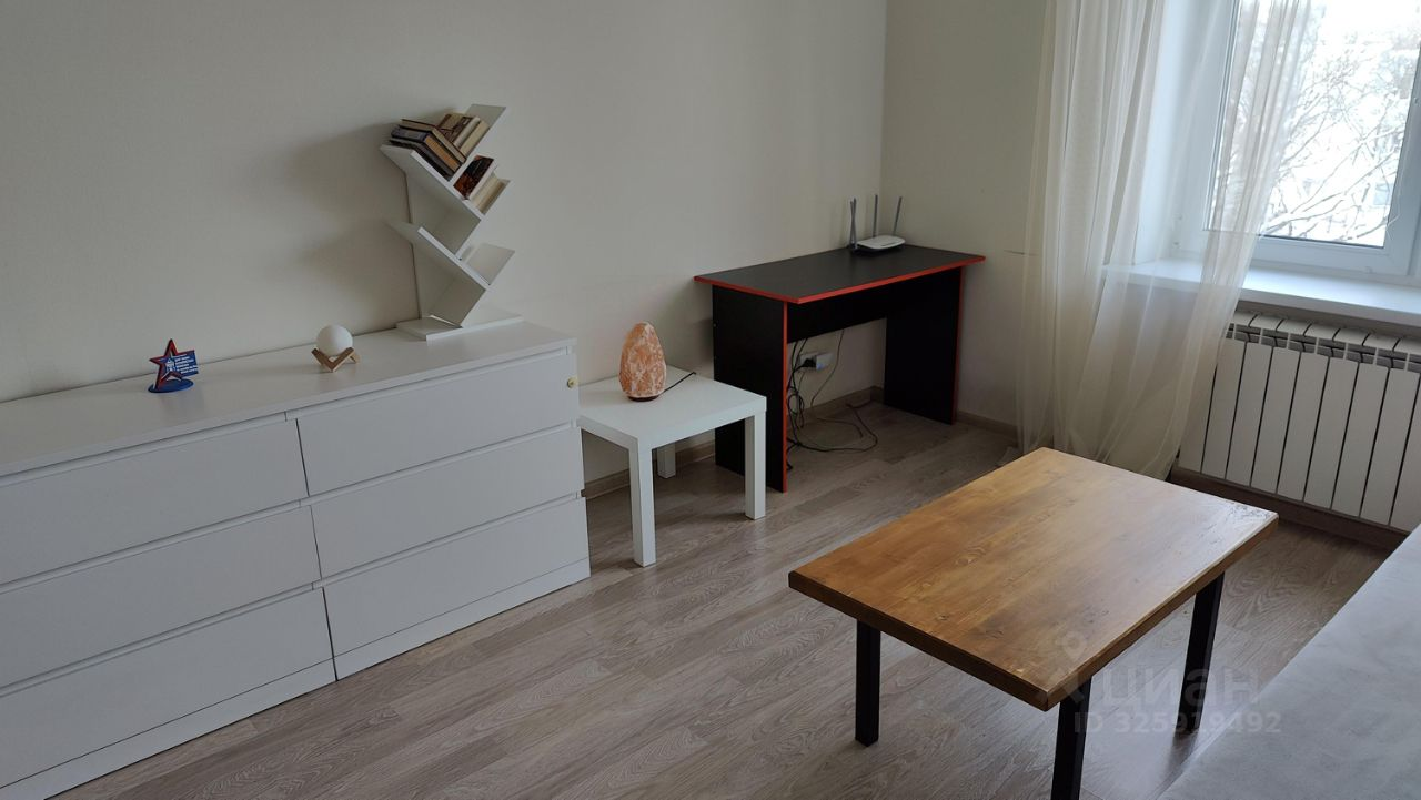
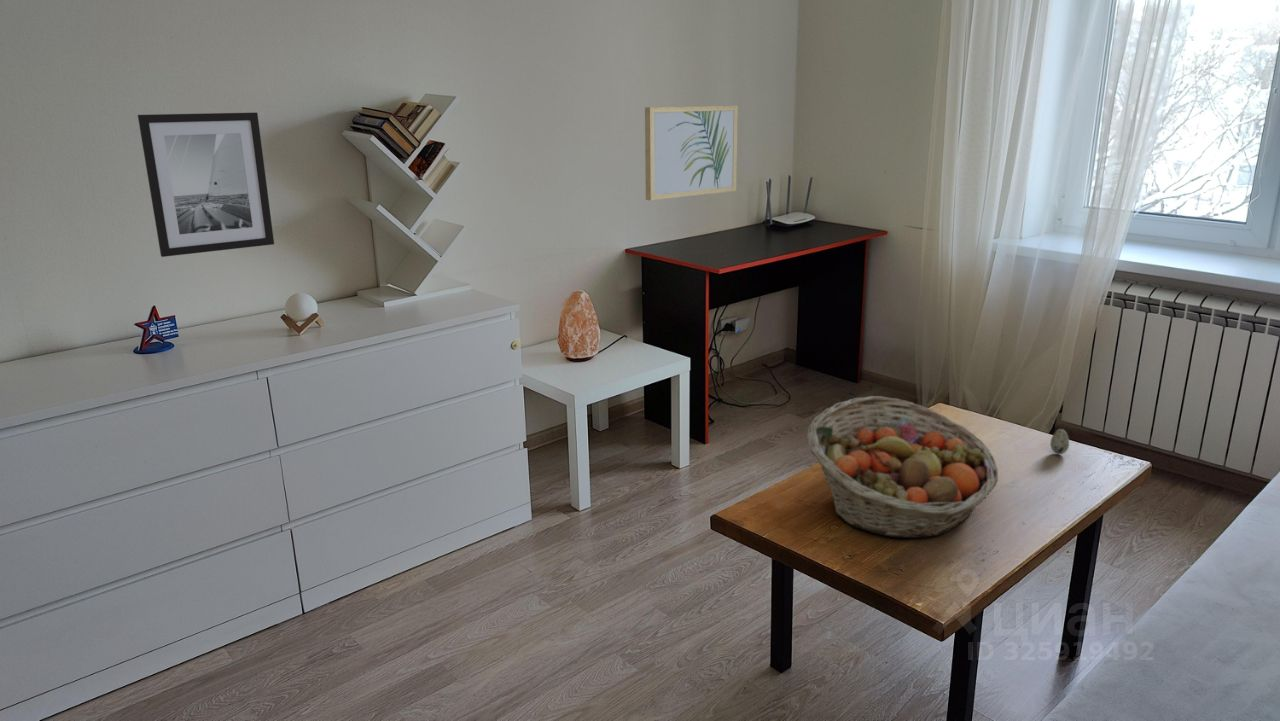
+ speckled egg [1049,428,1070,455]
+ fruit basket [806,395,999,539]
+ wall art [137,112,275,258]
+ wall art [644,104,739,201]
